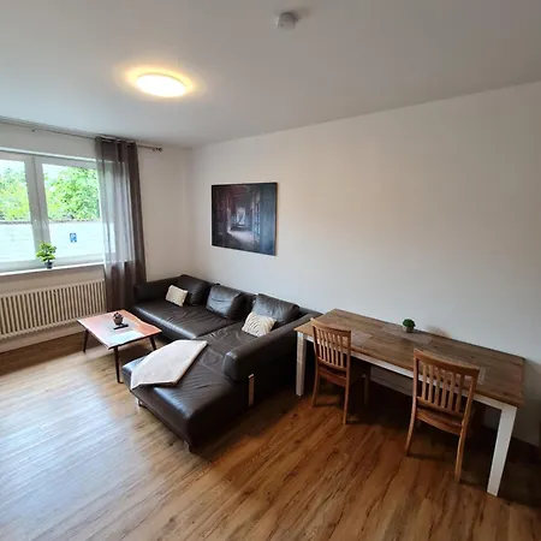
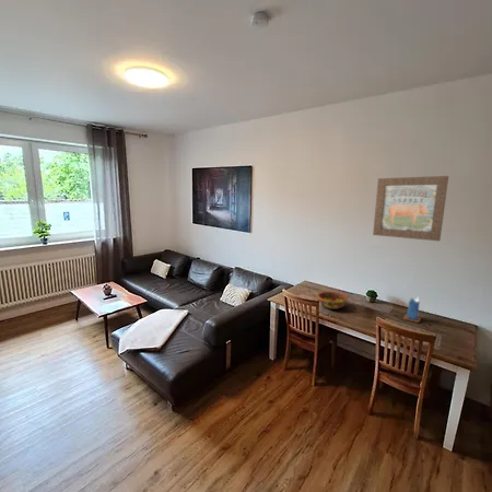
+ candle [402,296,422,324]
+ wall art [372,175,449,242]
+ bowl [317,291,349,311]
